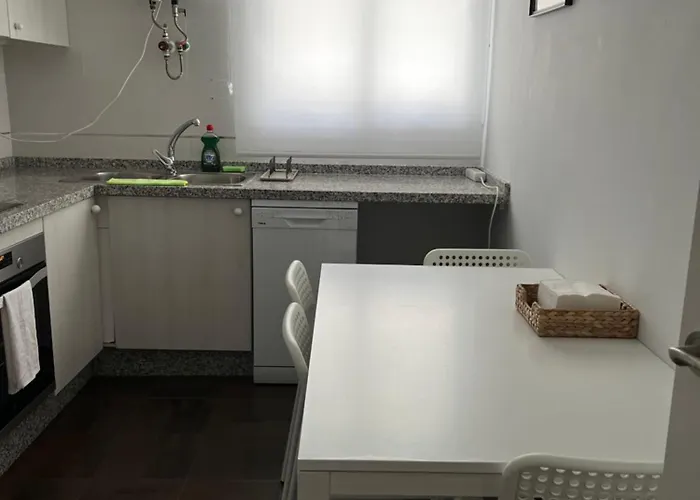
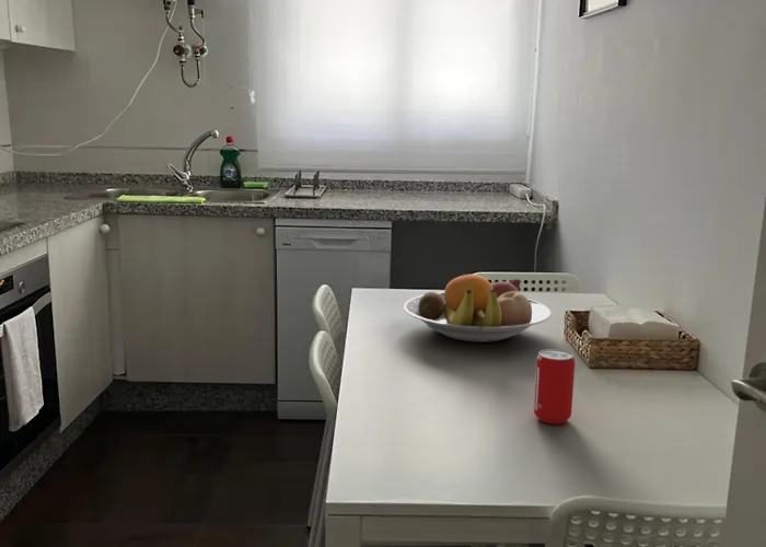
+ beverage can [533,348,576,426]
+ fruit bowl [403,270,552,344]
